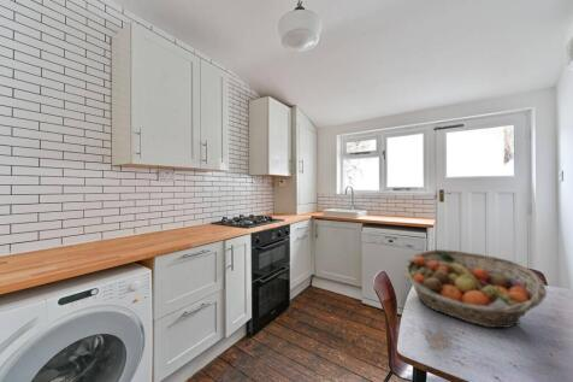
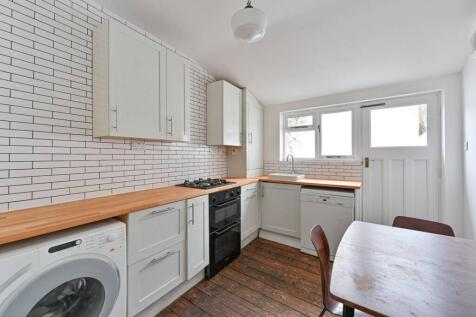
- fruit basket [402,248,548,329]
